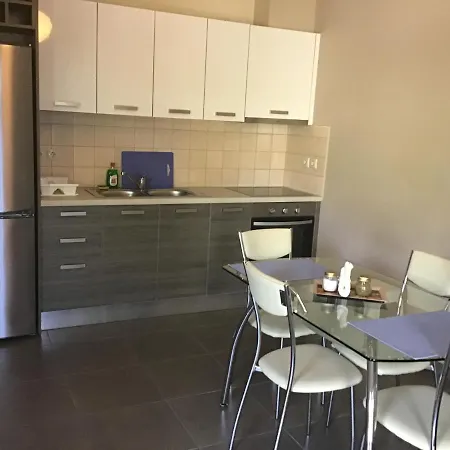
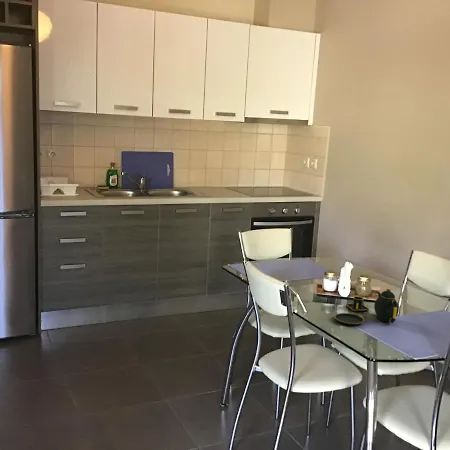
+ teapot [334,287,400,326]
